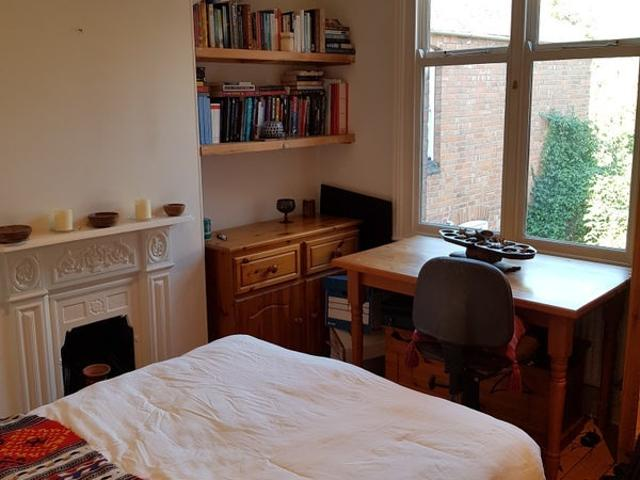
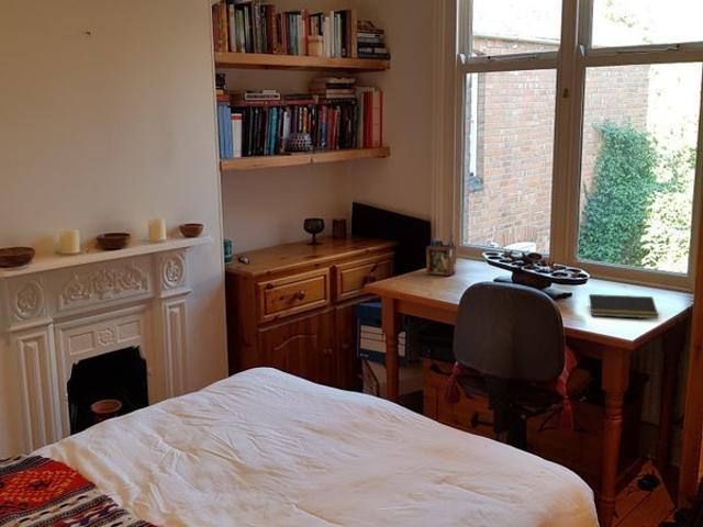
+ desk organizer [425,234,457,277]
+ notepad [587,293,660,319]
